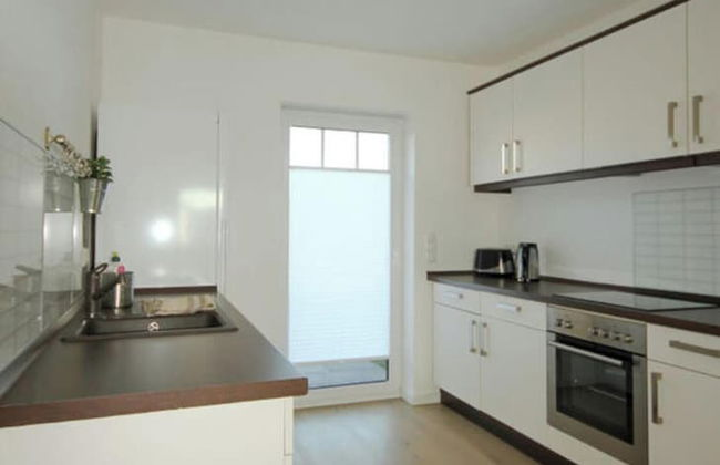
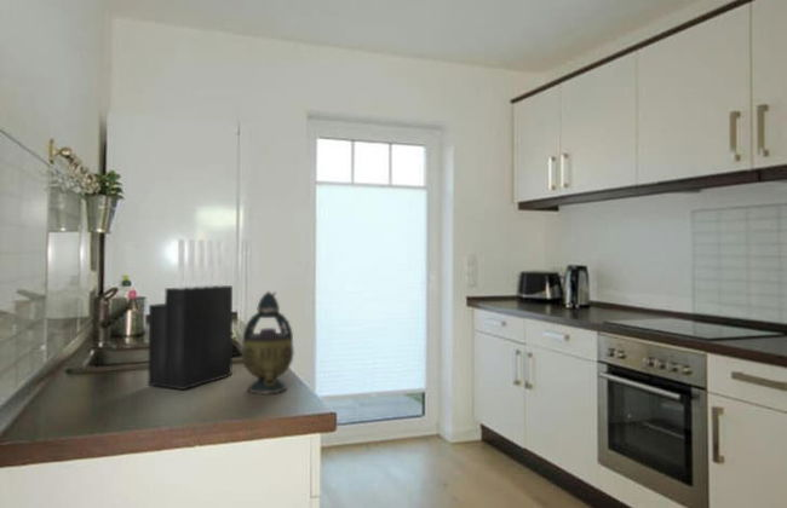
+ knife block [147,237,234,391]
+ teapot [241,290,295,396]
